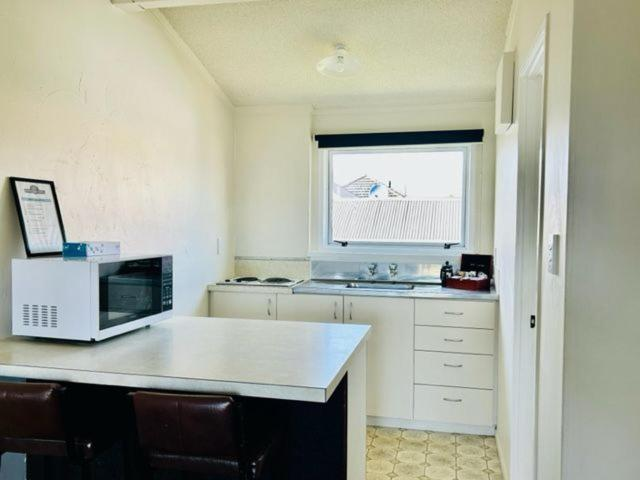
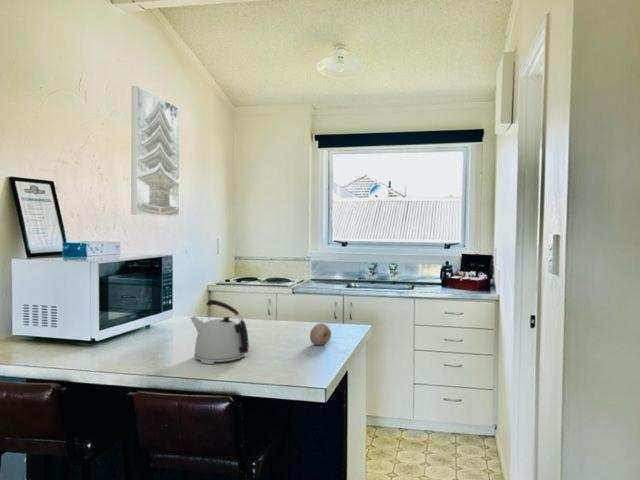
+ fruit [309,322,332,346]
+ kettle [189,299,250,365]
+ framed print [130,85,181,218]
